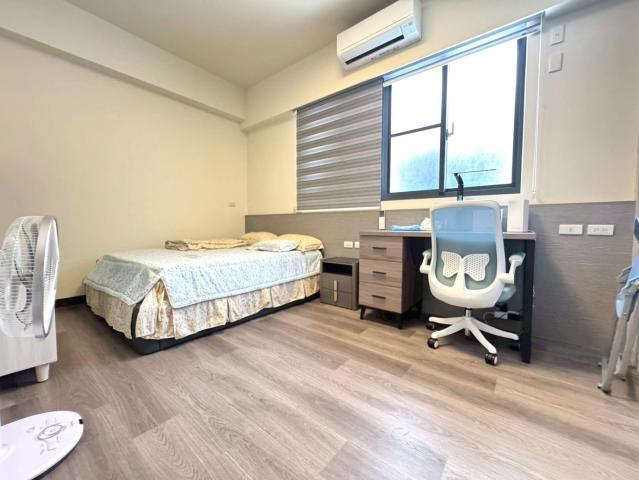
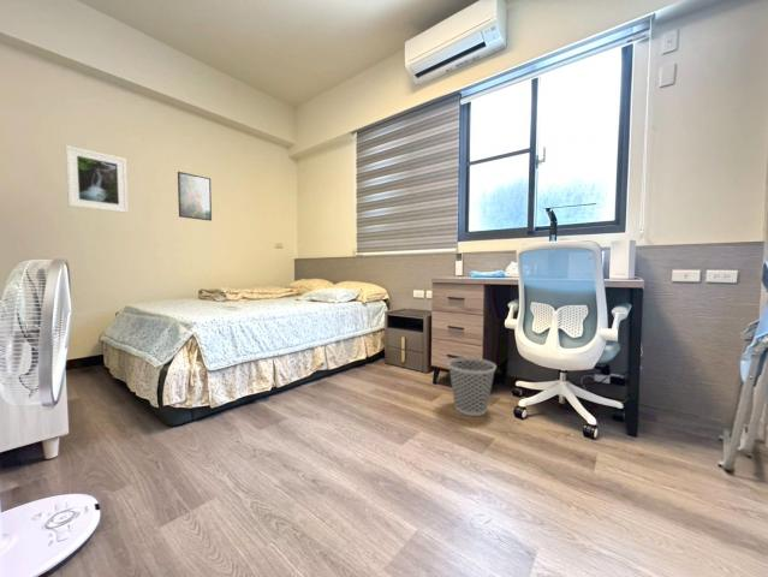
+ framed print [177,171,213,222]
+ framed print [65,144,130,214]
+ wastebasket [446,356,498,417]
